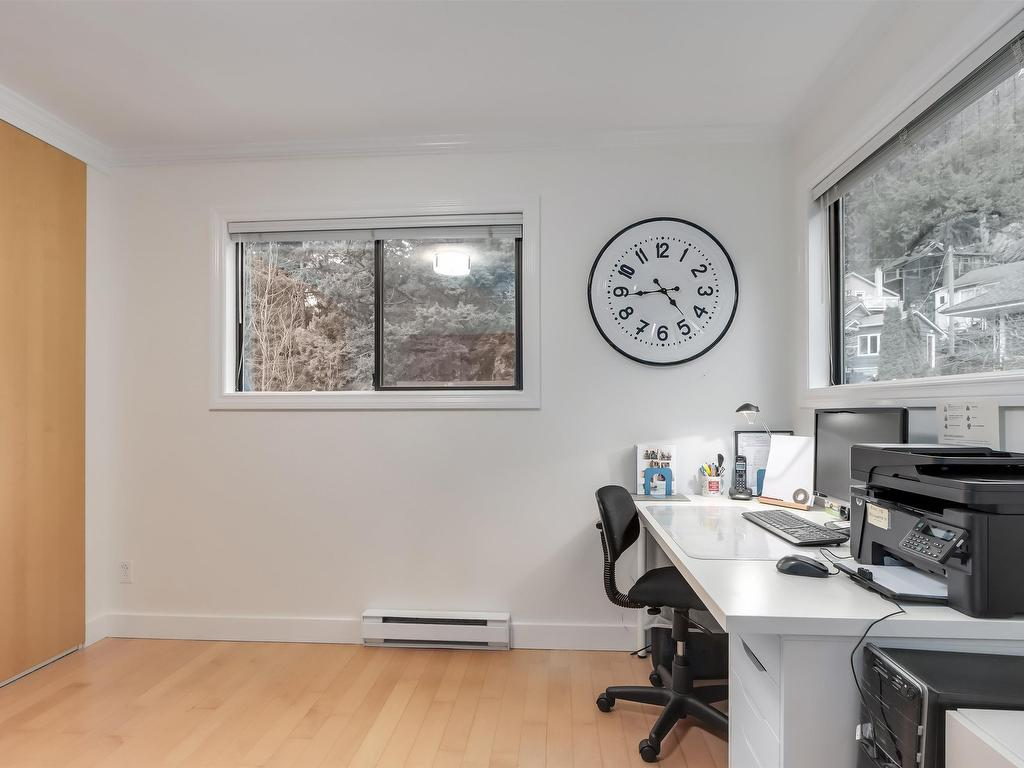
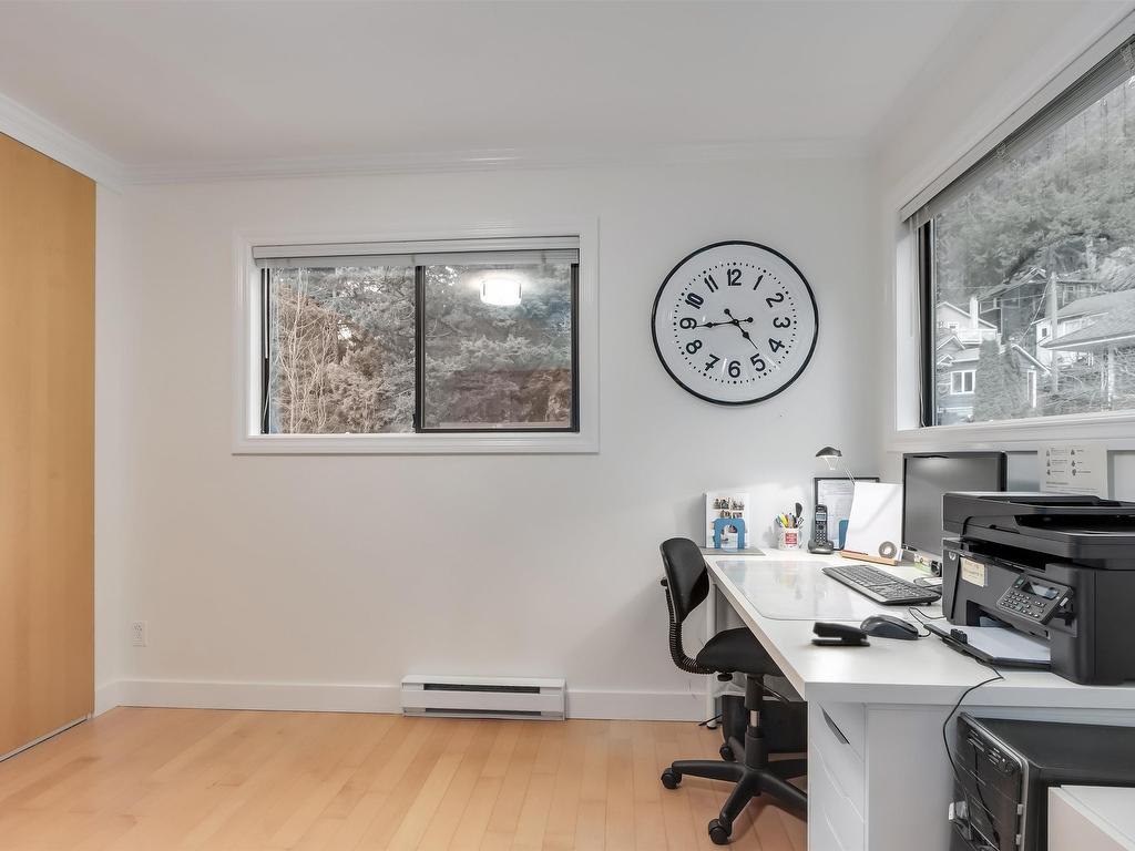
+ stapler [810,621,871,646]
